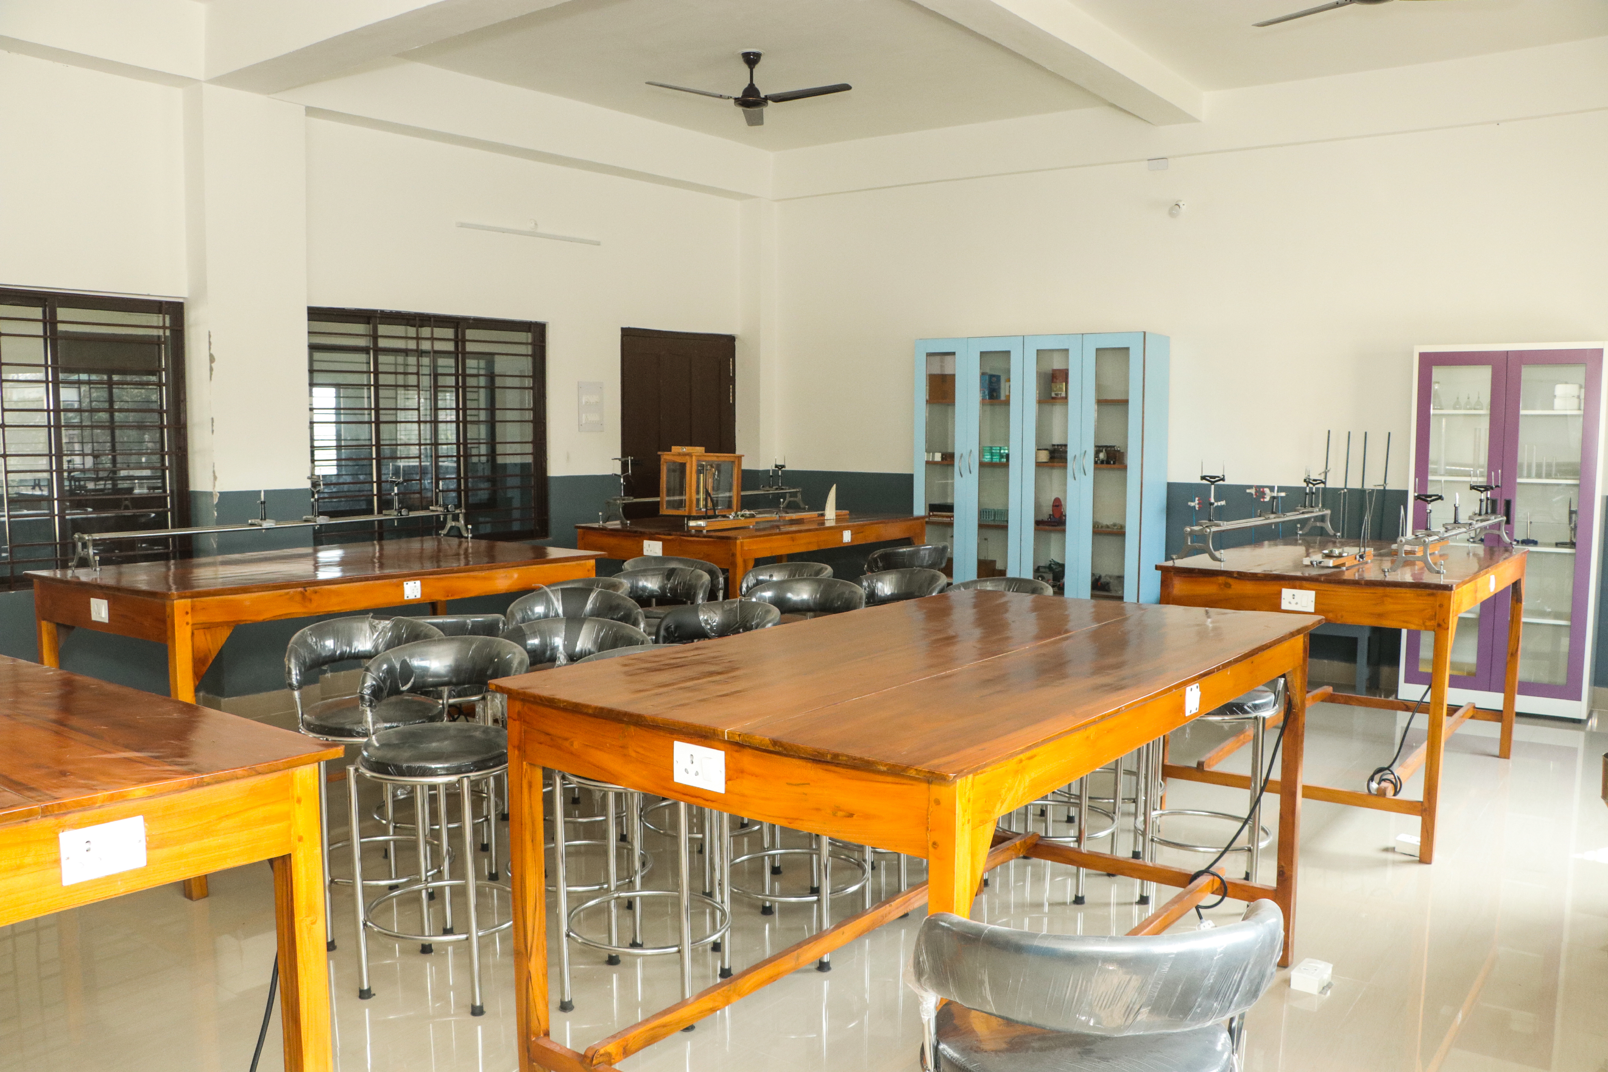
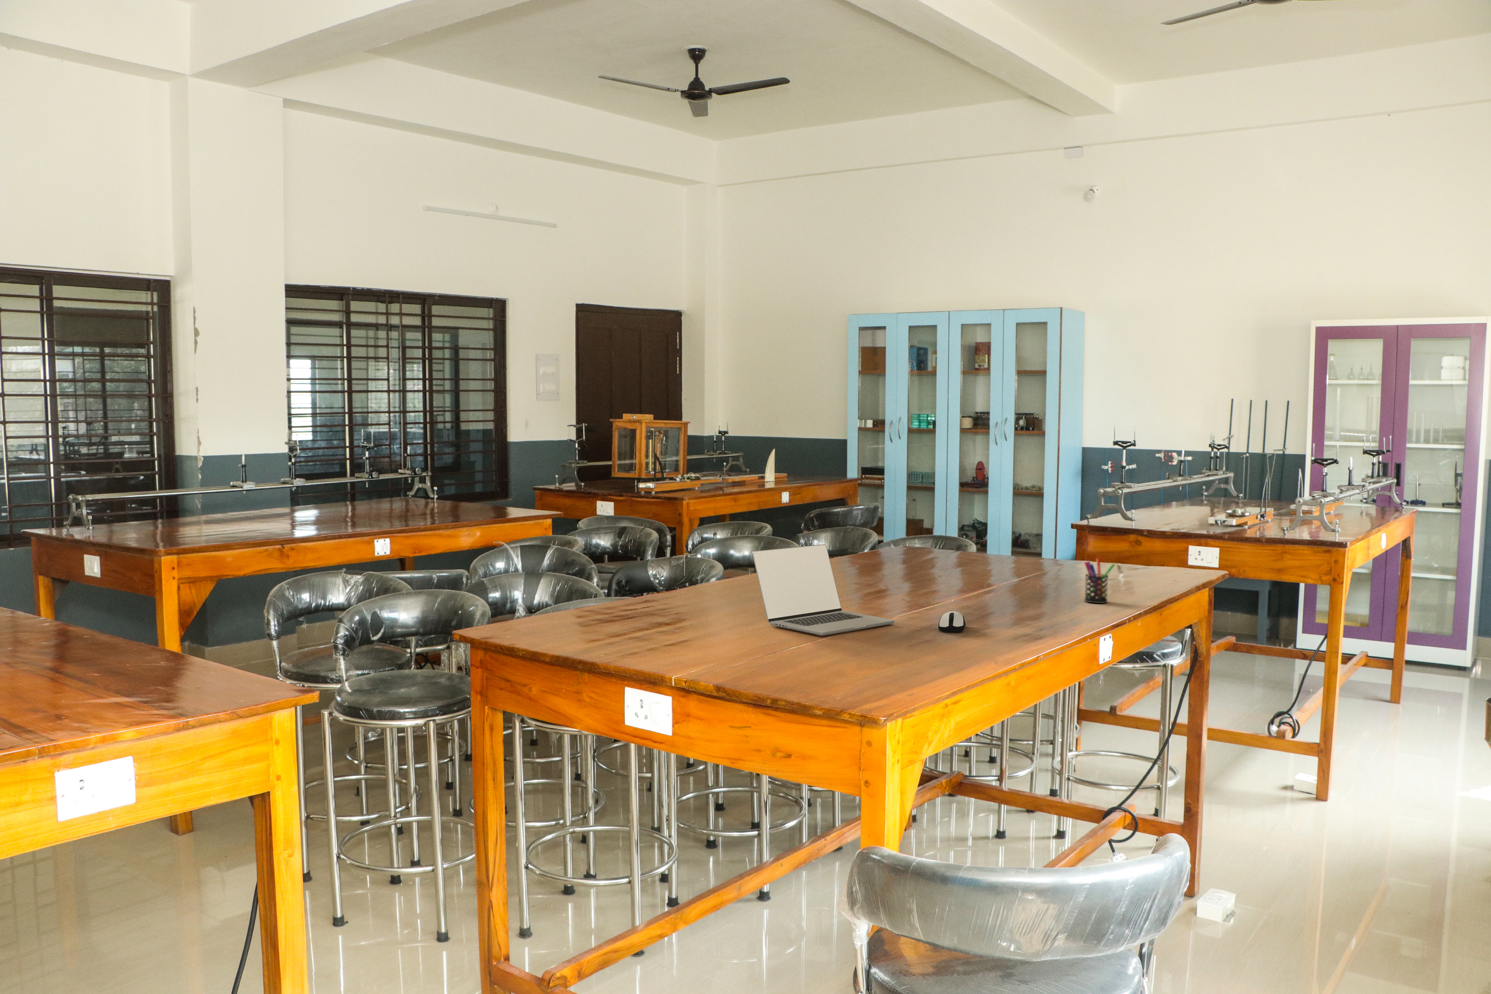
+ computer mouse [939,611,966,632]
+ laptop [752,544,895,636]
+ pen holder [1084,557,1116,604]
